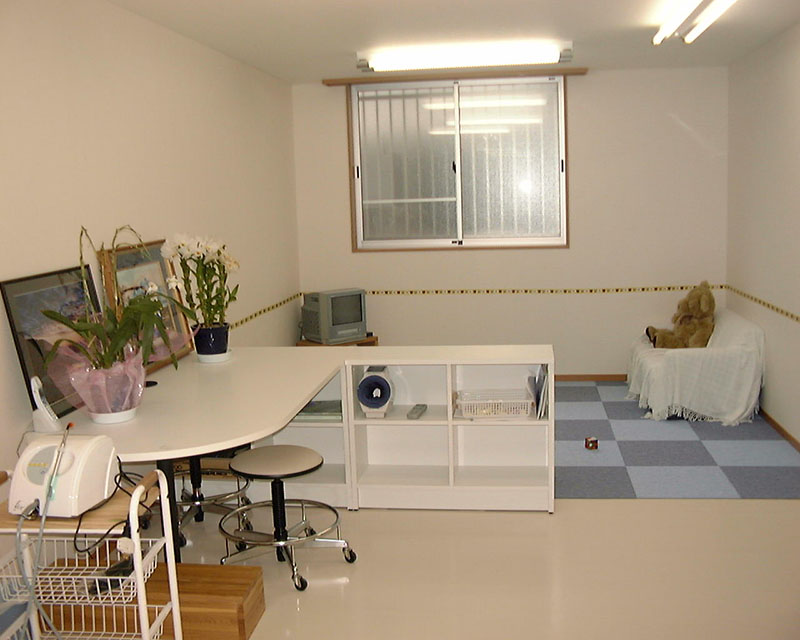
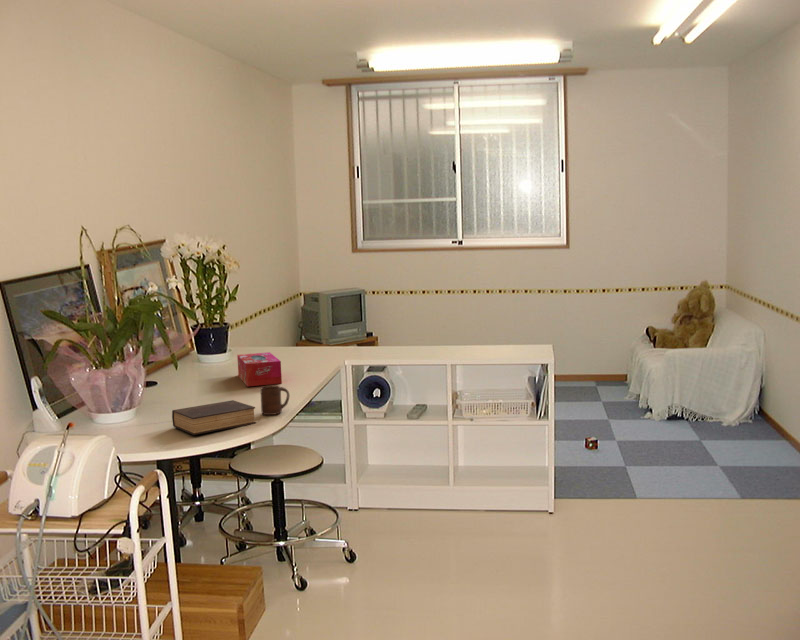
+ book [171,399,257,436]
+ tissue box [236,351,283,387]
+ cup [259,385,290,416]
